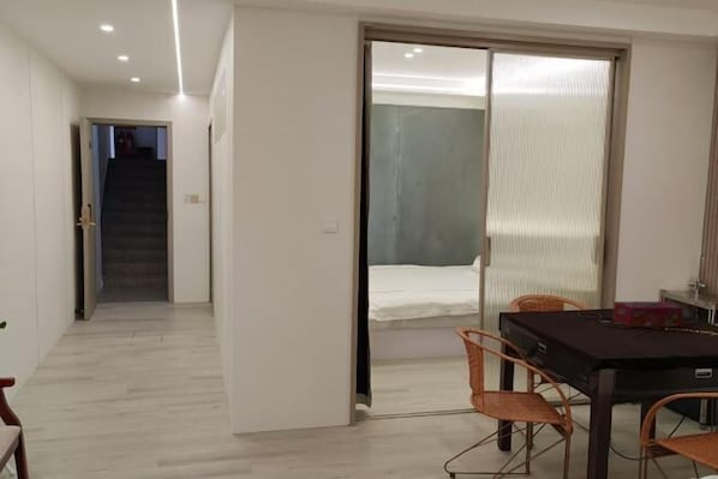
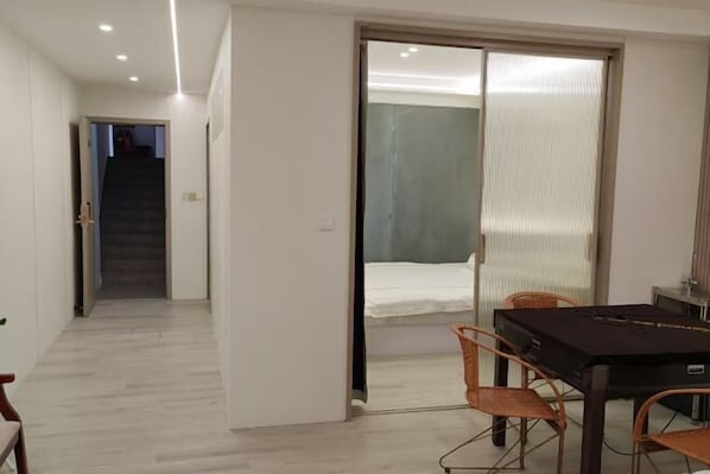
- tissue box [612,300,684,328]
